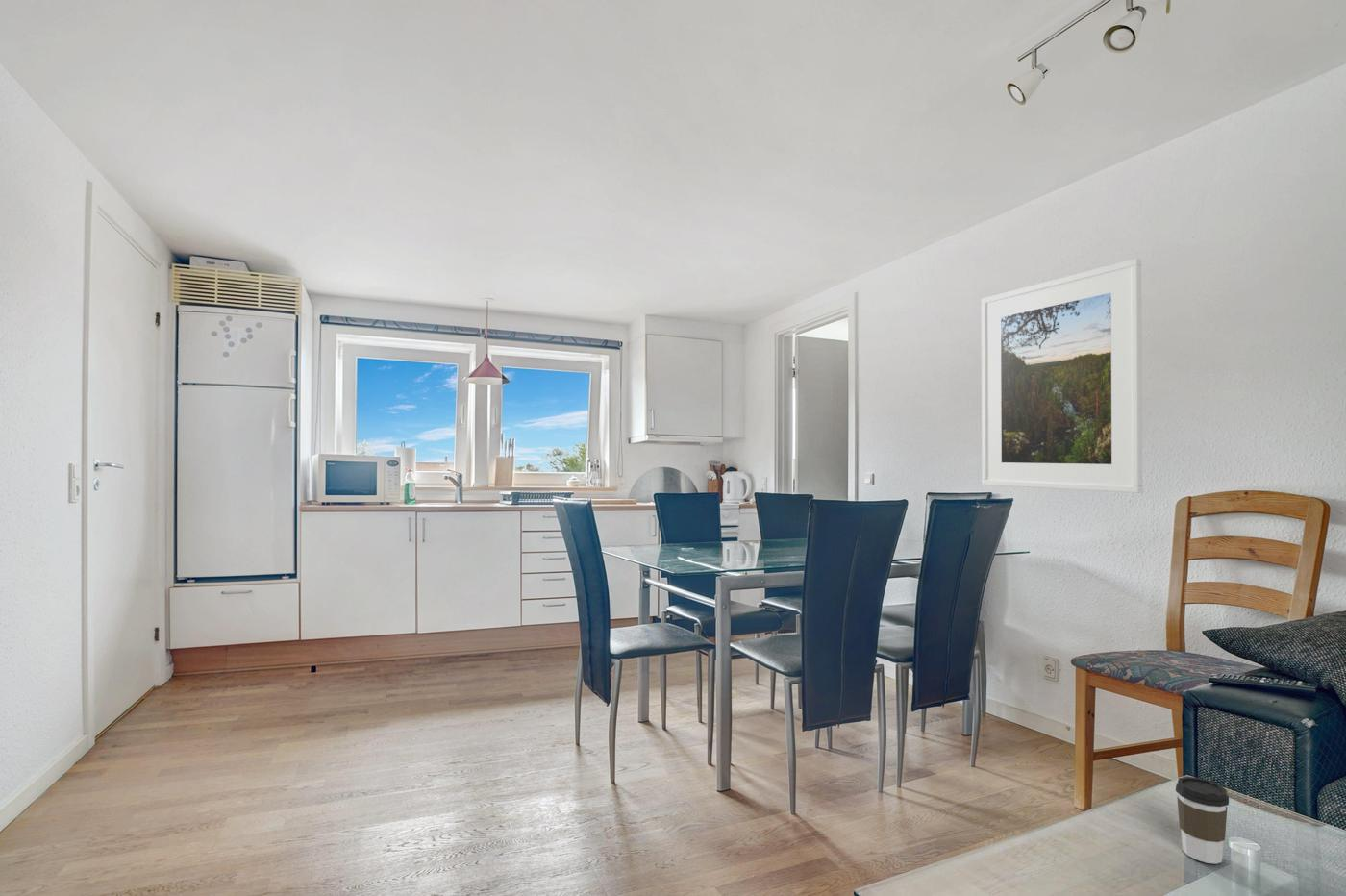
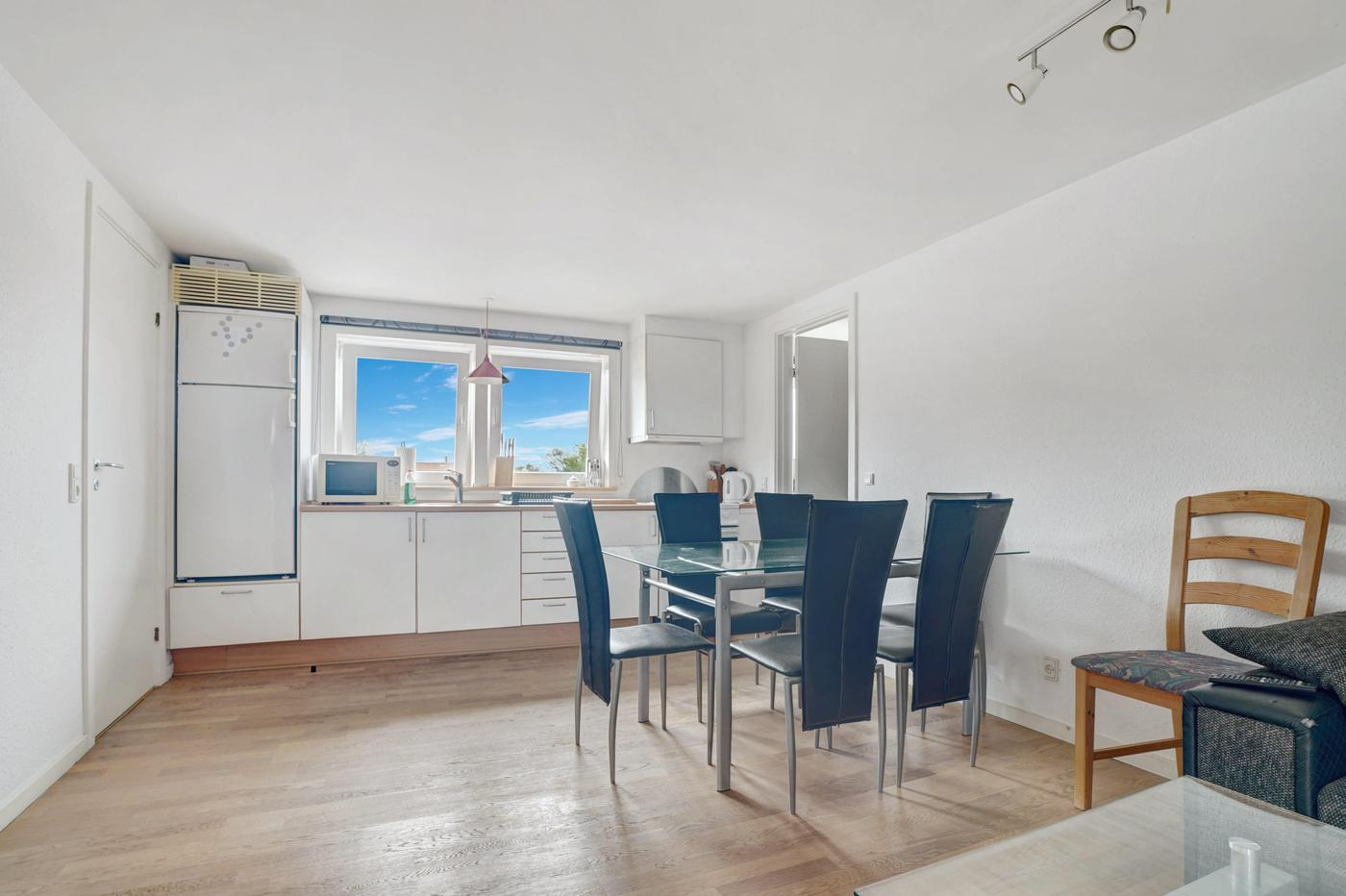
- coffee cup [1175,776,1230,865]
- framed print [981,258,1143,494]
